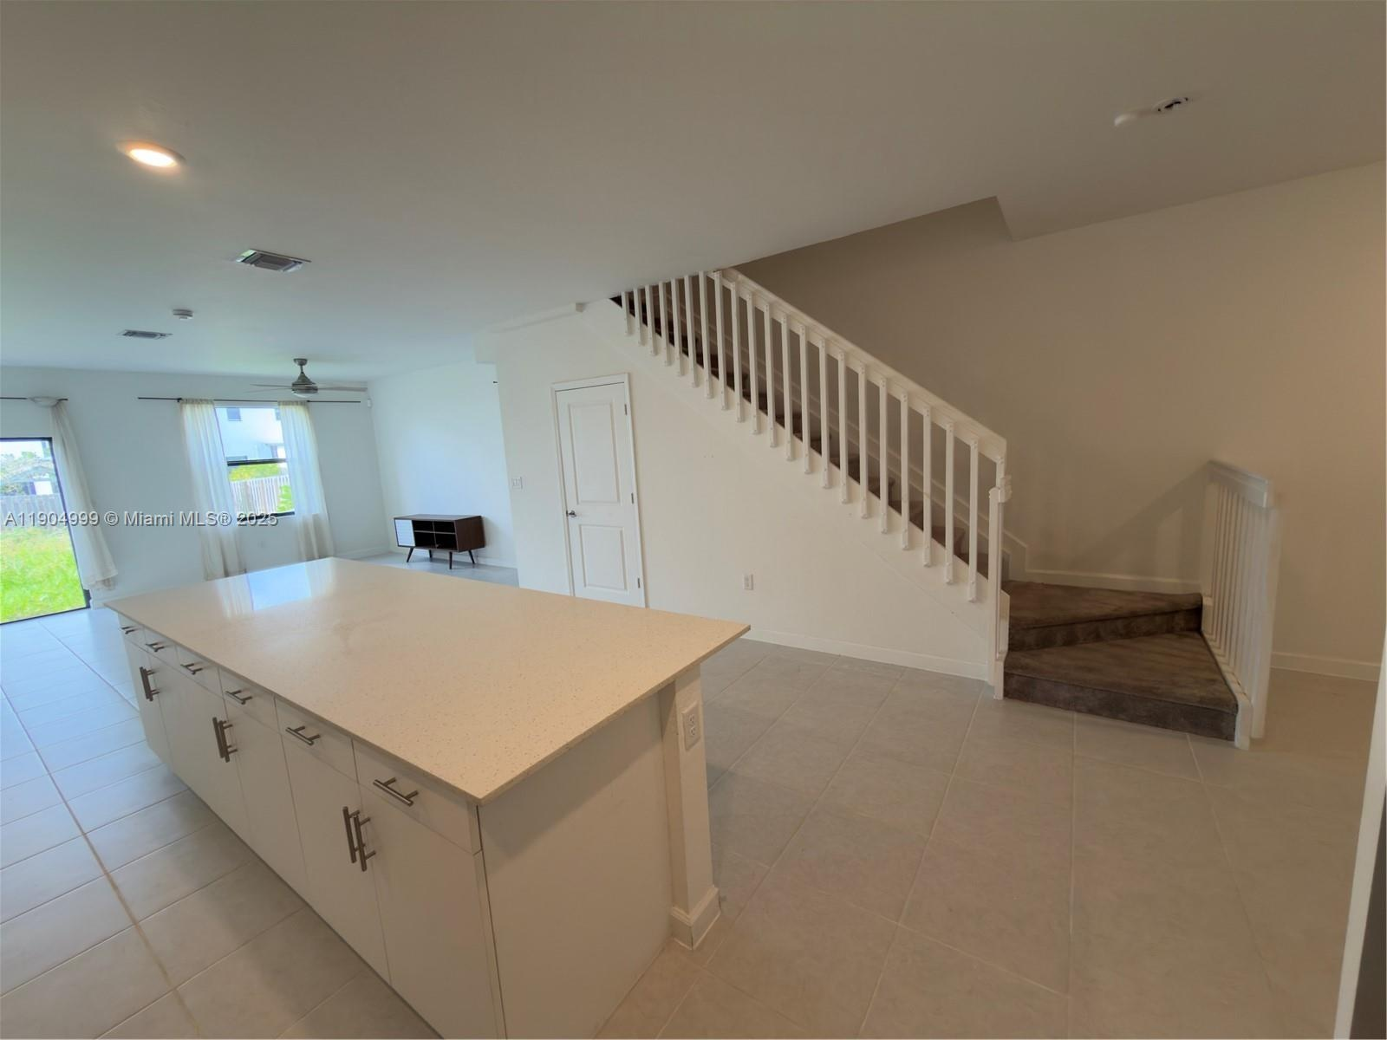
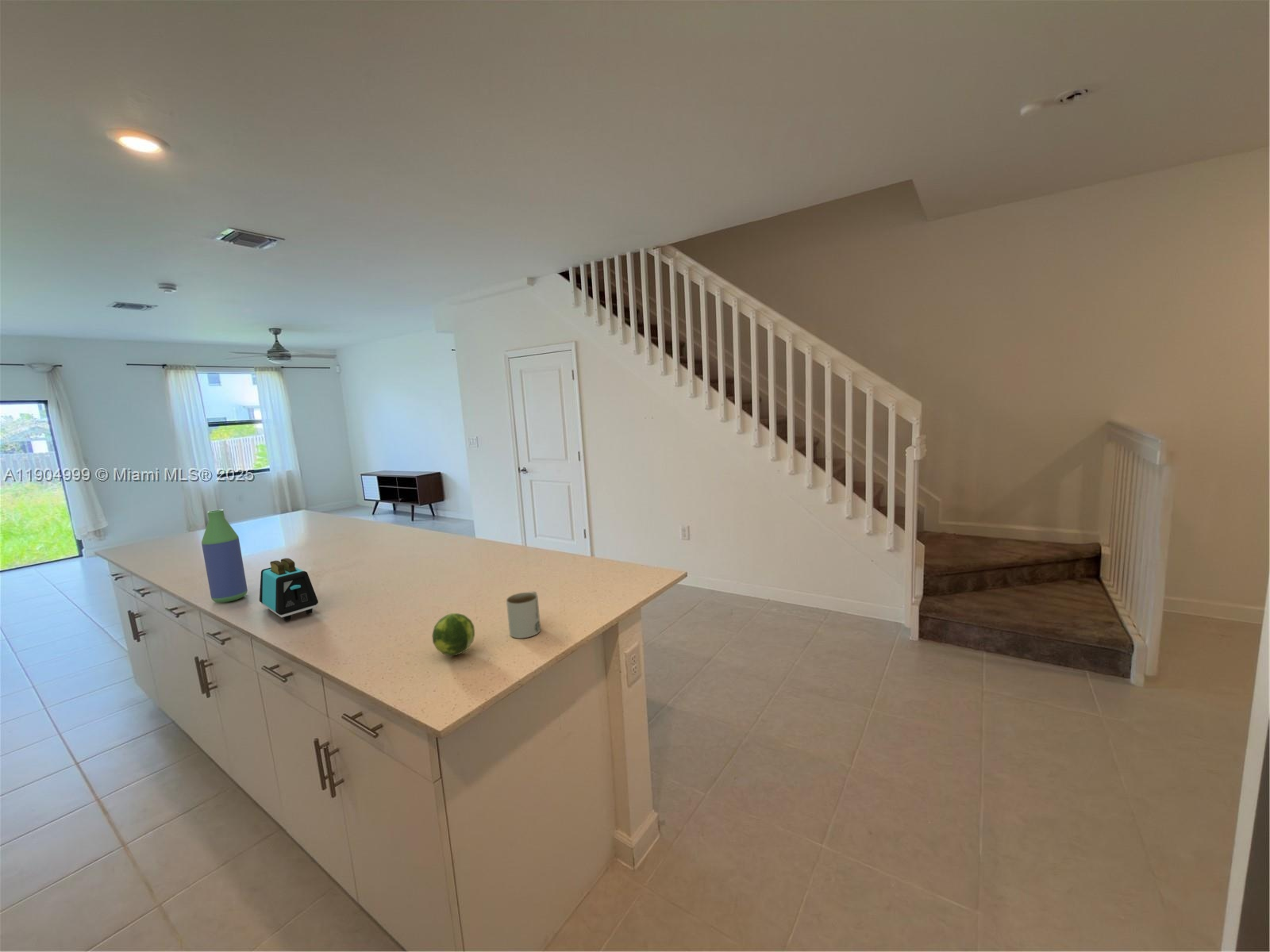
+ mug [506,590,541,639]
+ bottle [201,509,248,604]
+ fruit [432,612,475,656]
+ toaster [259,558,319,622]
